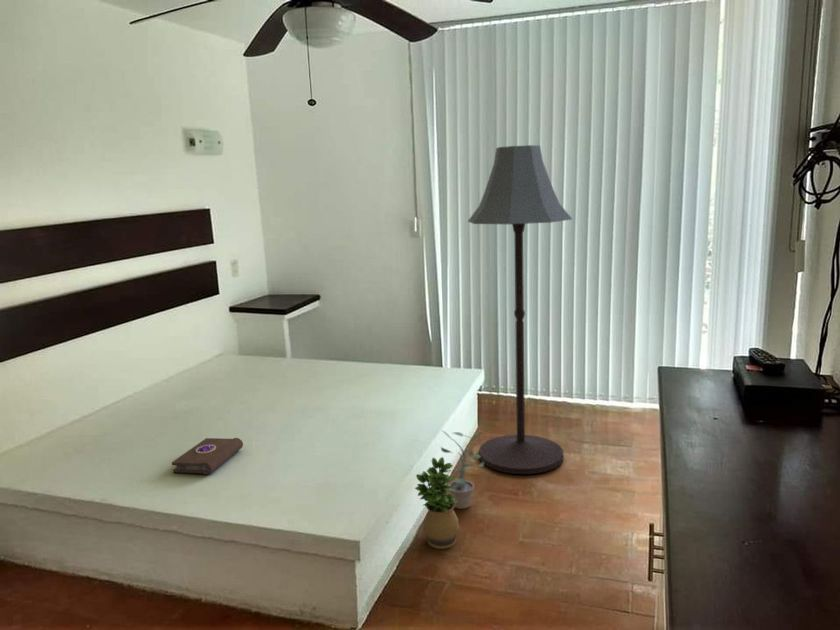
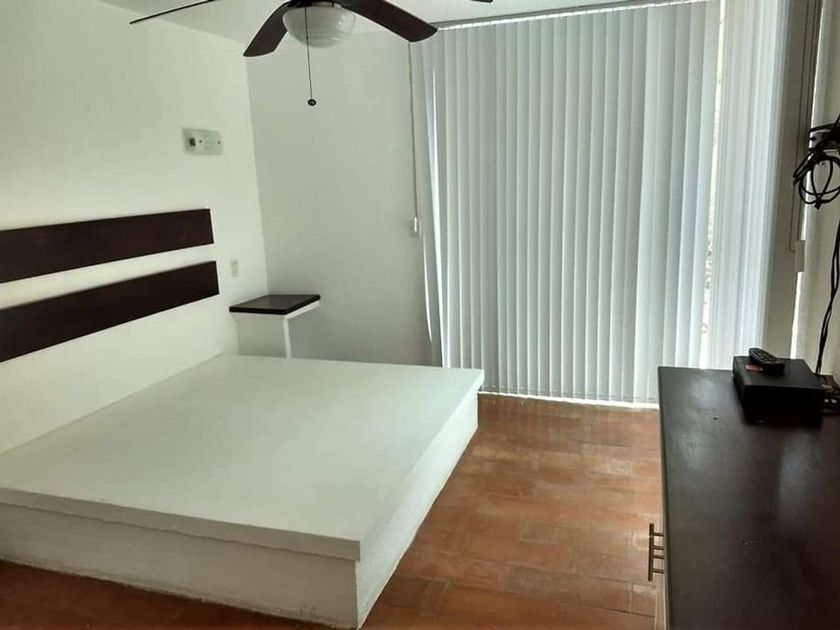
- book [171,437,244,476]
- floor lamp [467,144,573,475]
- potted plant [414,456,461,550]
- potted plant [440,430,485,510]
